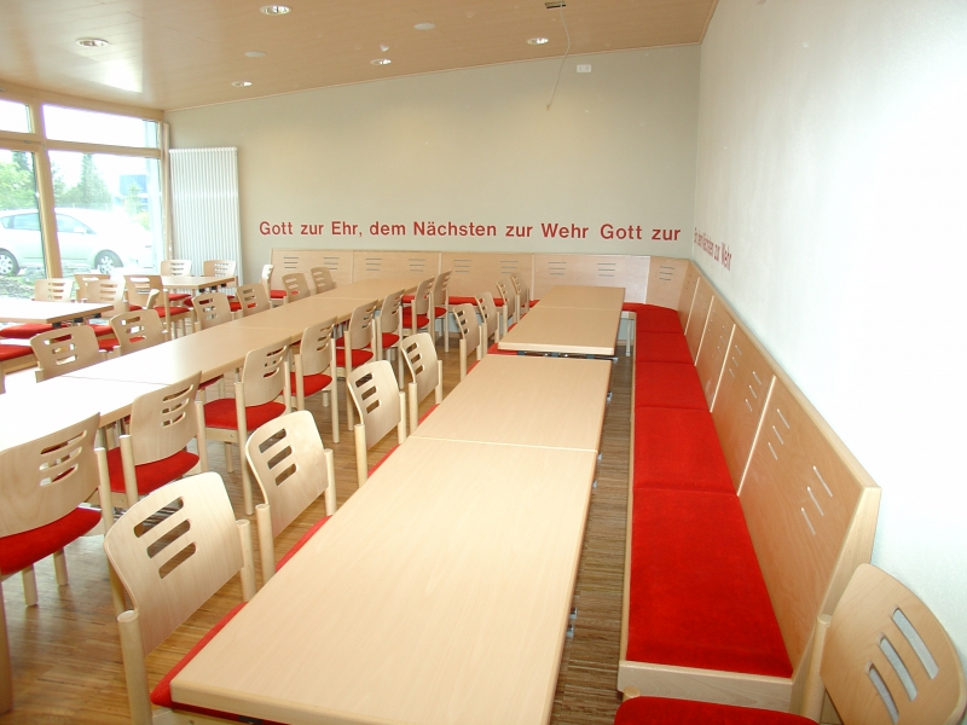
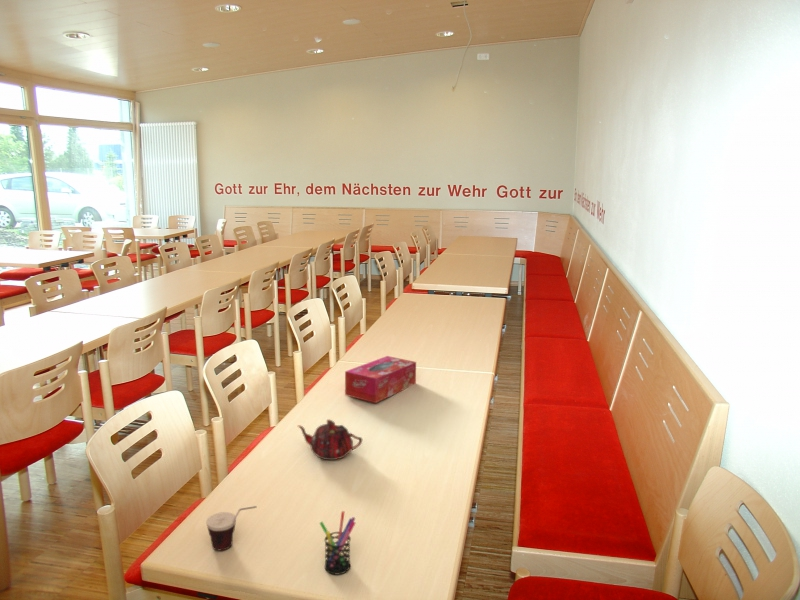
+ teapot [297,418,363,461]
+ tissue box [344,355,417,404]
+ cup [205,505,257,551]
+ pen holder [319,510,356,576]
